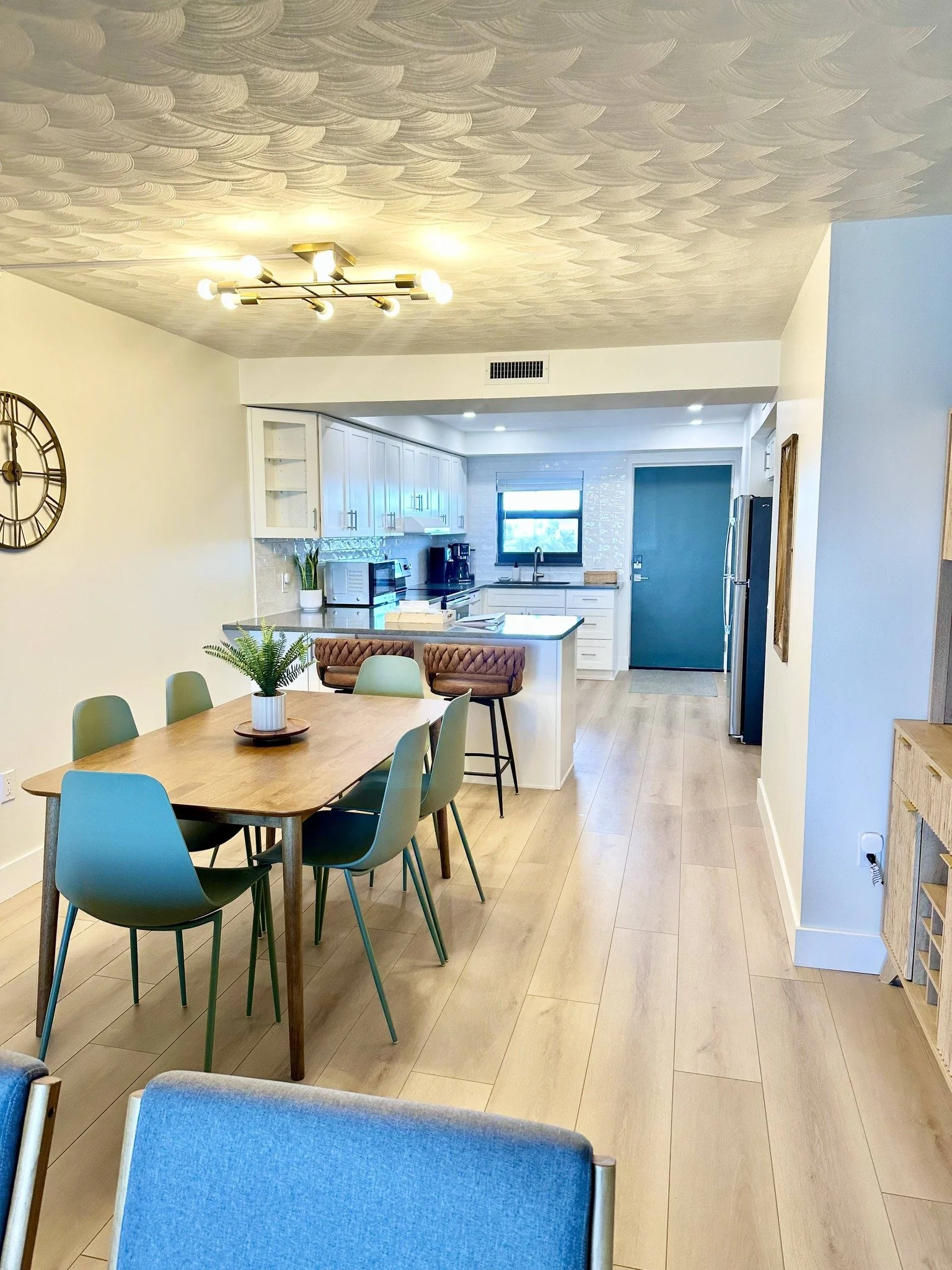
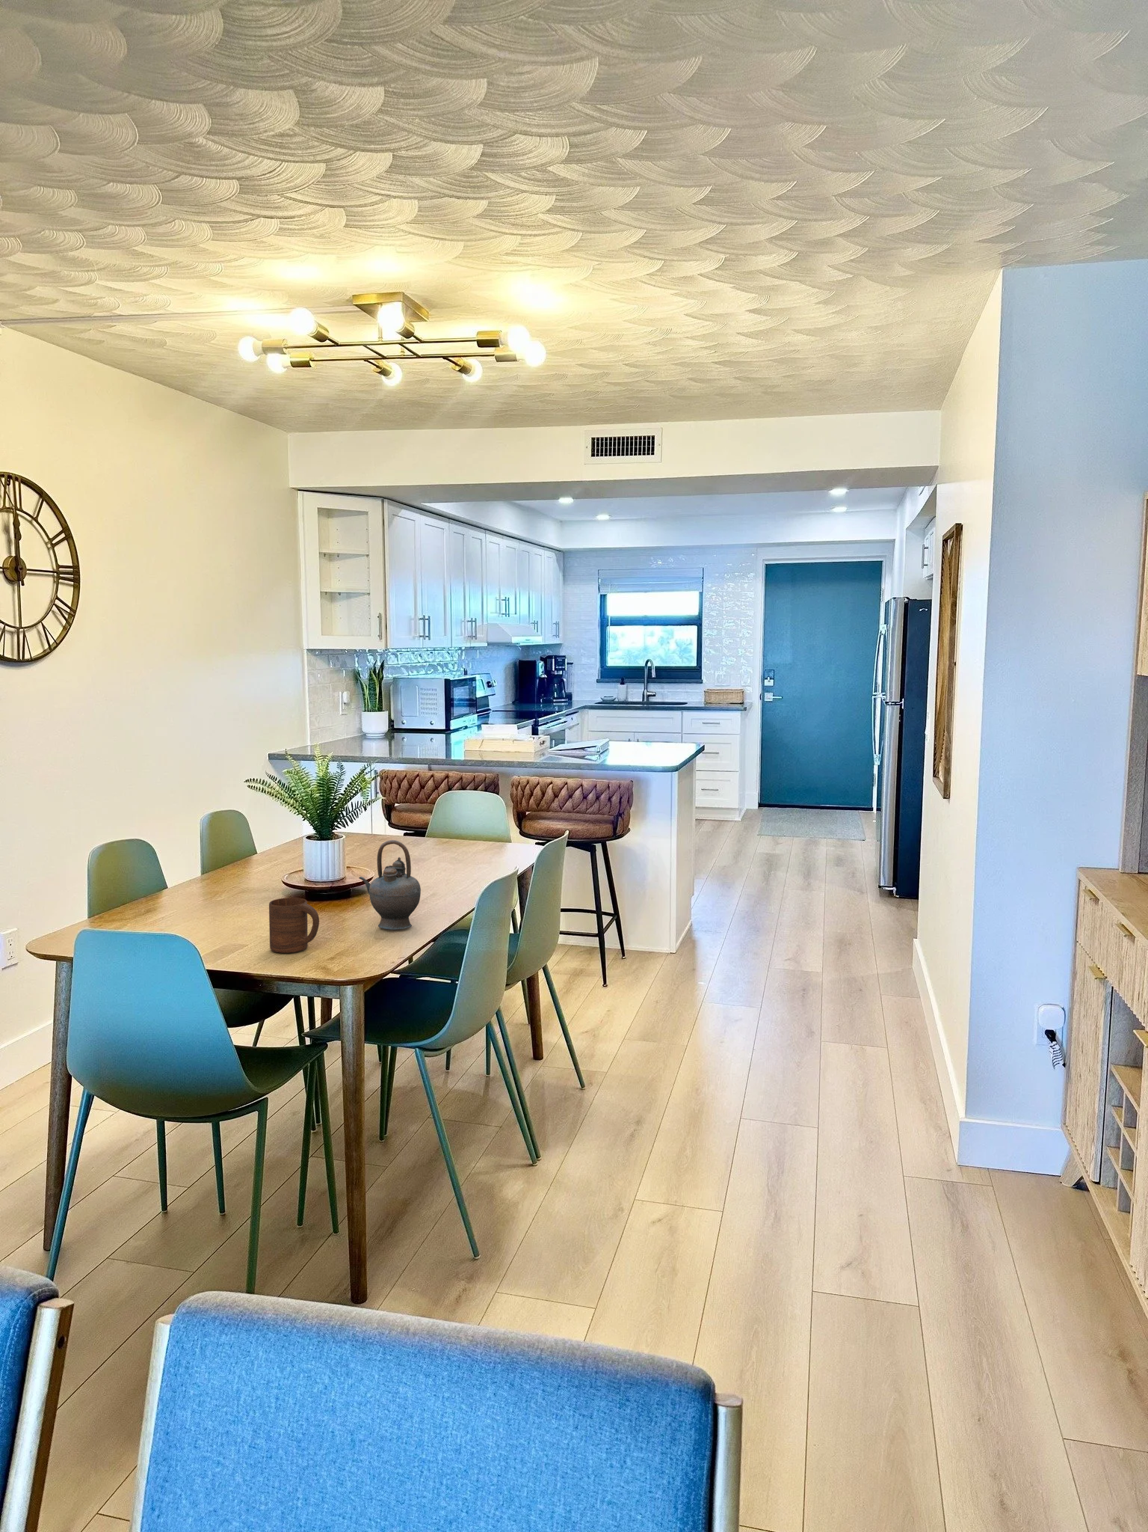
+ teapot [358,840,422,930]
+ cup [269,897,320,954]
